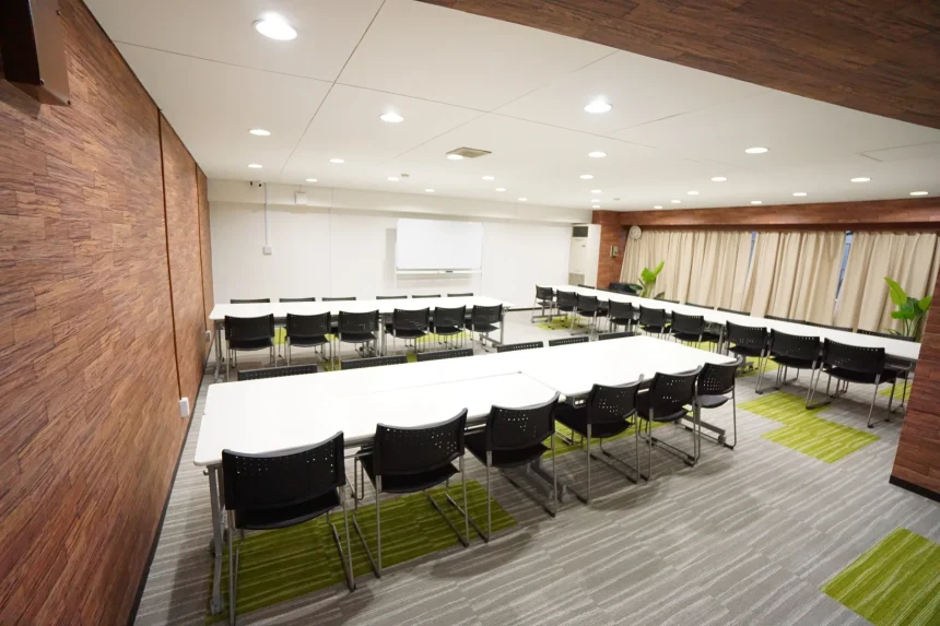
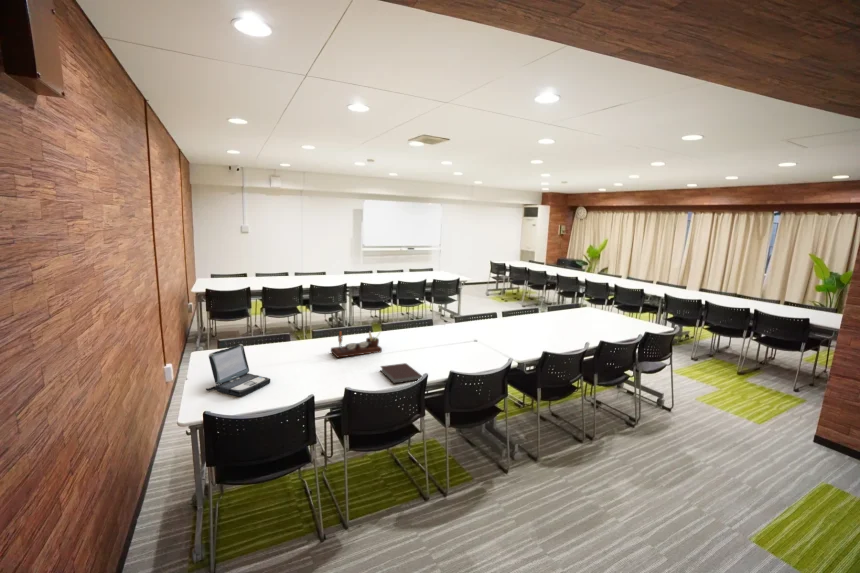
+ desk organizer [330,330,383,359]
+ laptop [205,343,271,397]
+ notebook [379,362,423,385]
